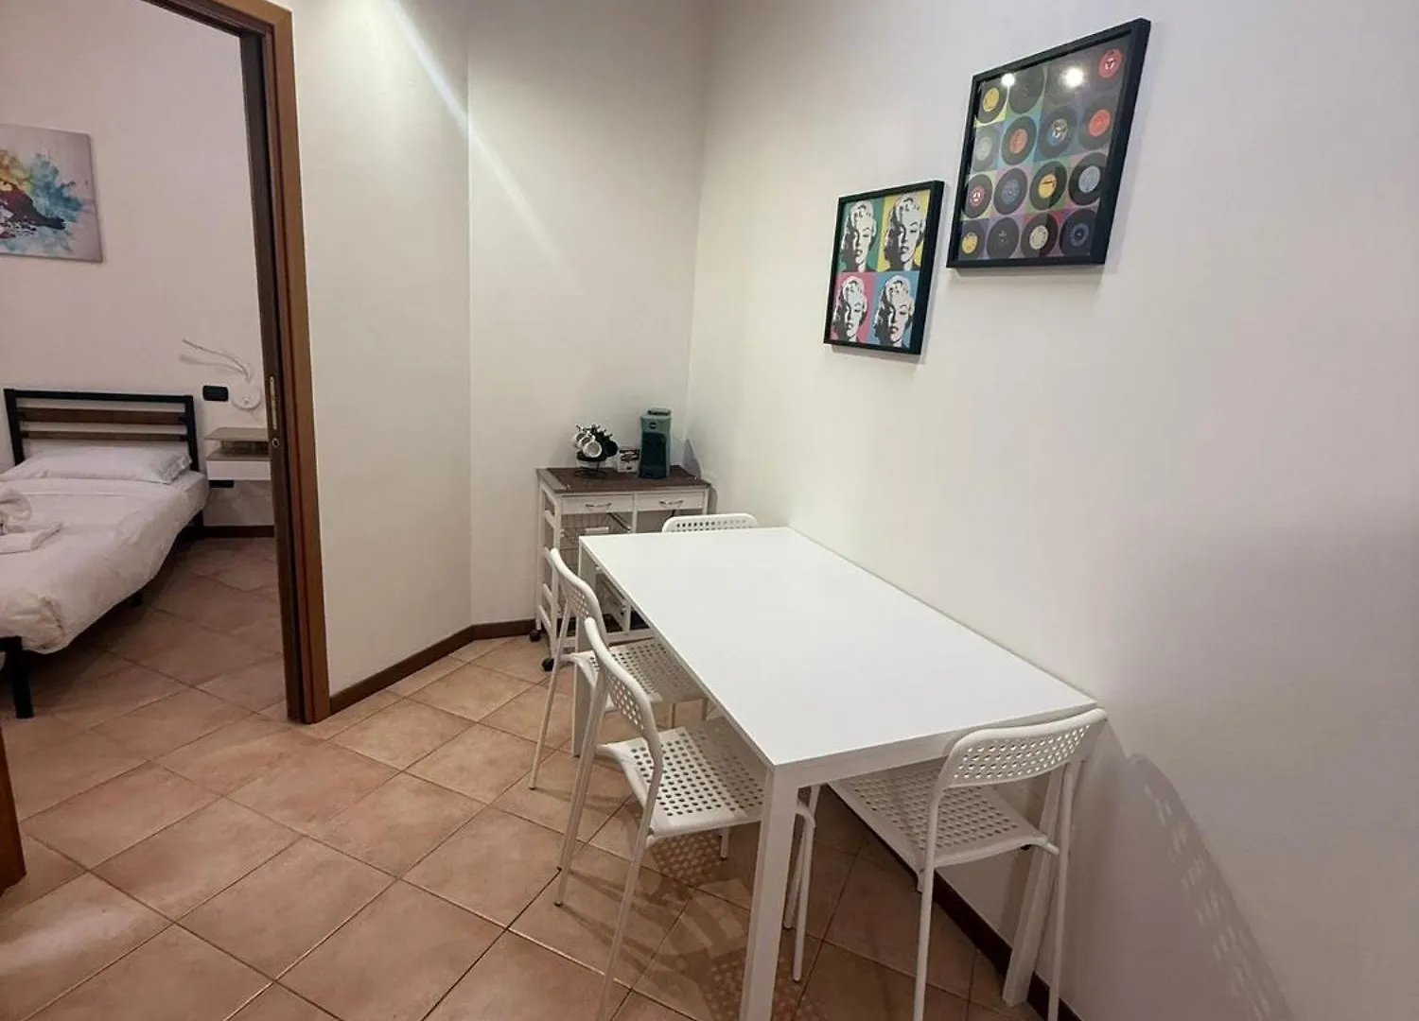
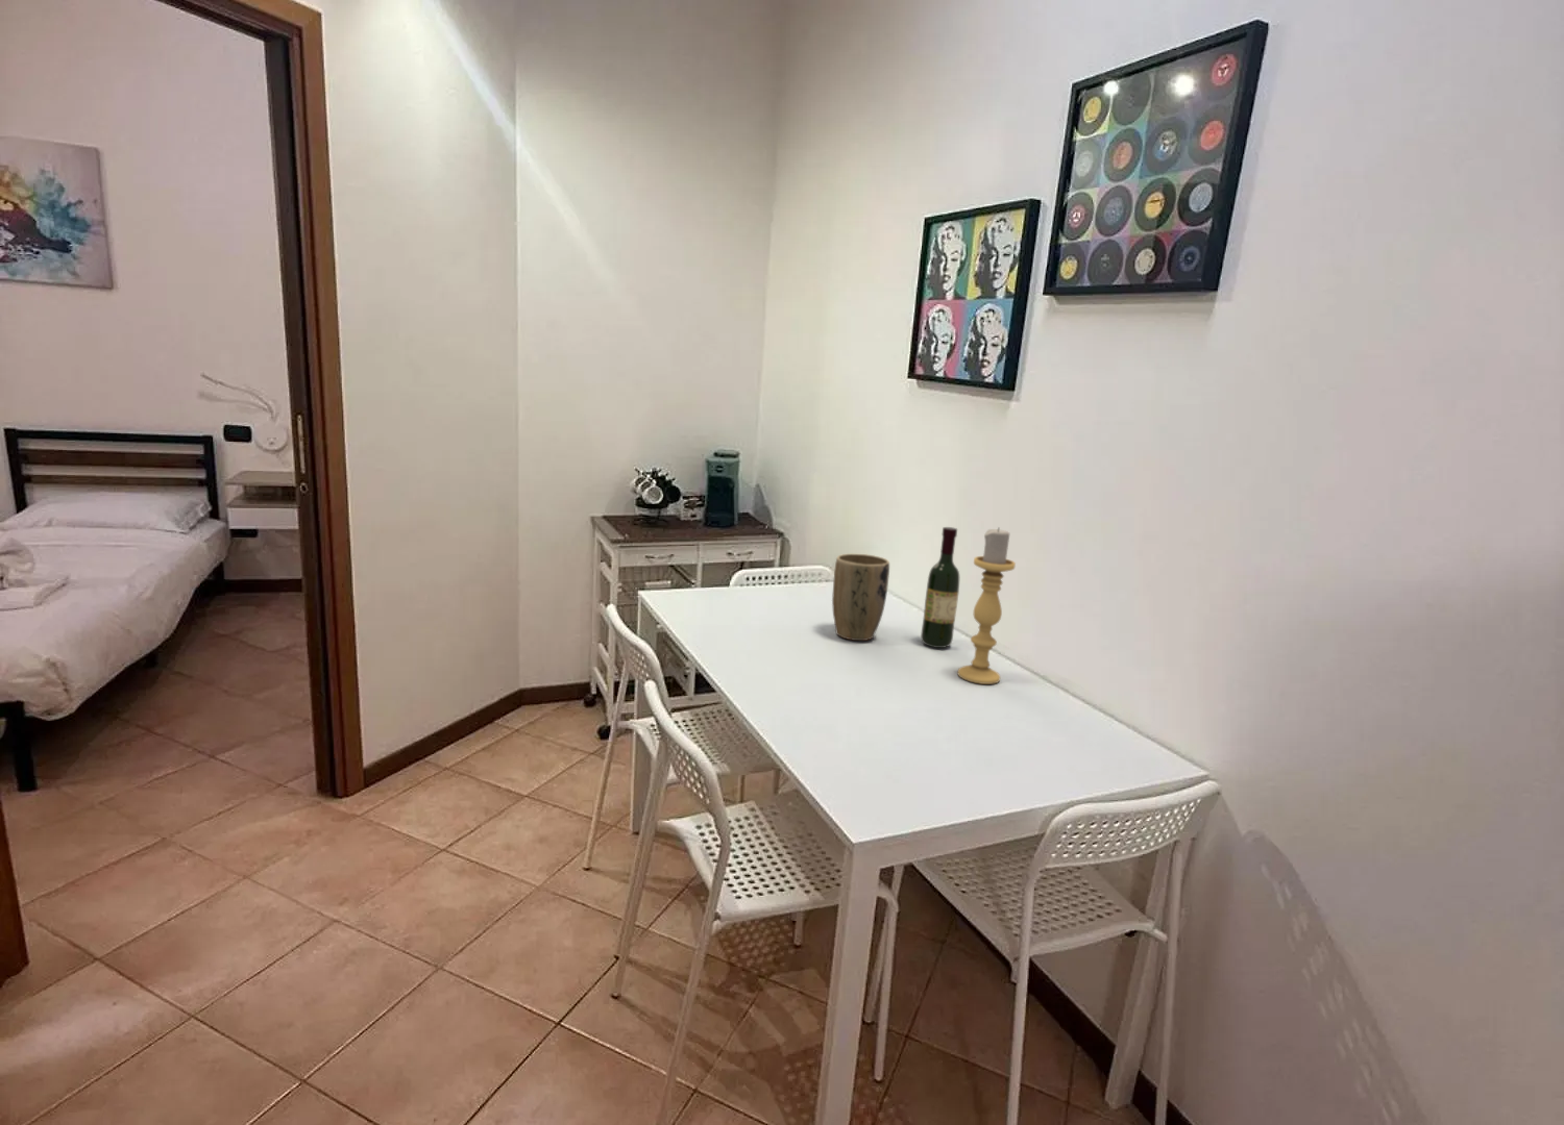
+ candle holder [957,525,1016,686]
+ plant pot [831,553,890,642]
+ wine bottle [919,525,960,649]
